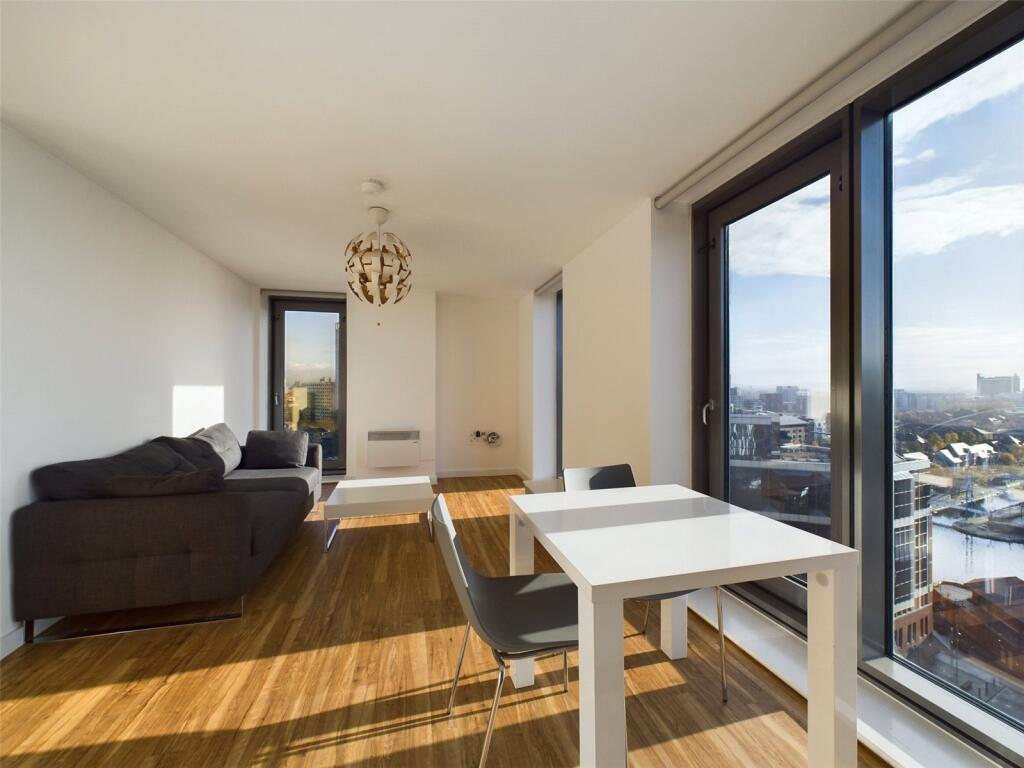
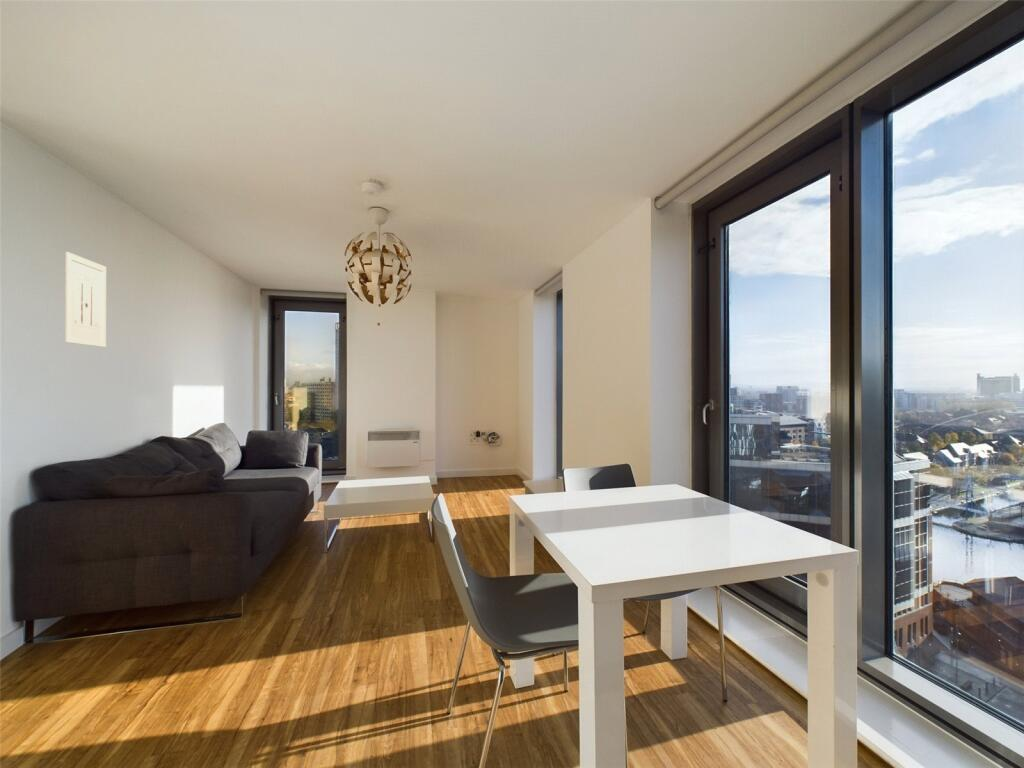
+ wall art [64,251,107,348]
